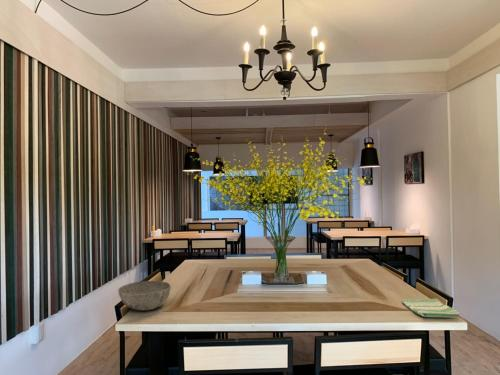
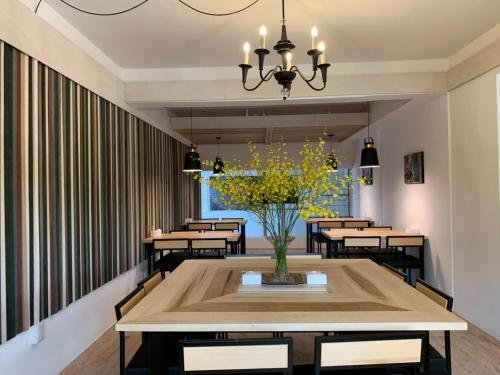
- dish towel [400,297,461,319]
- bowl [117,280,172,312]
